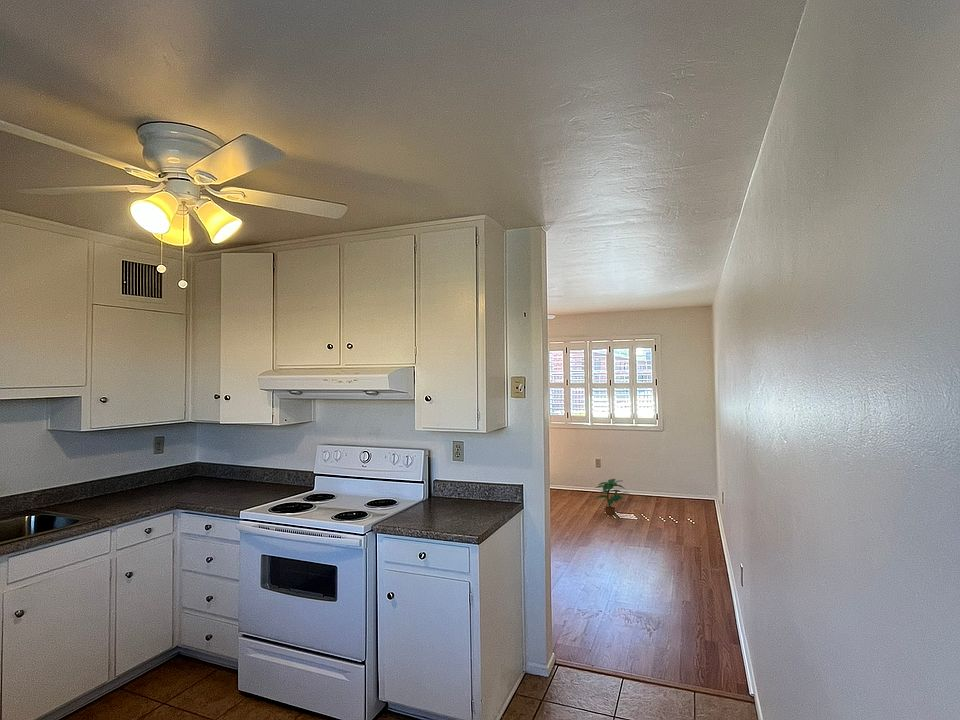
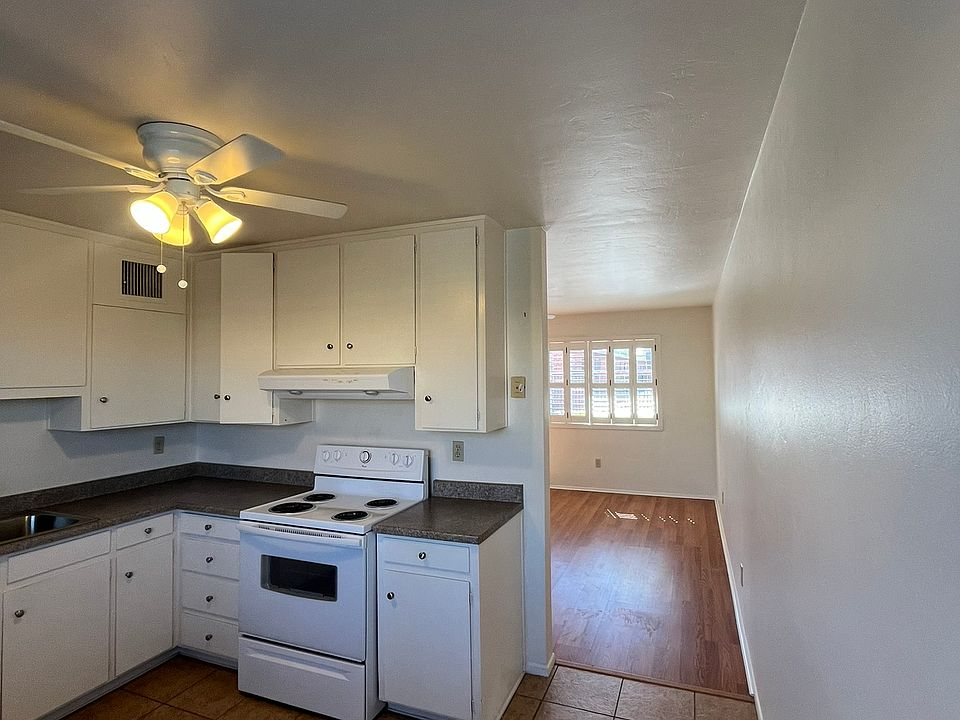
- potted plant [594,478,629,516]
